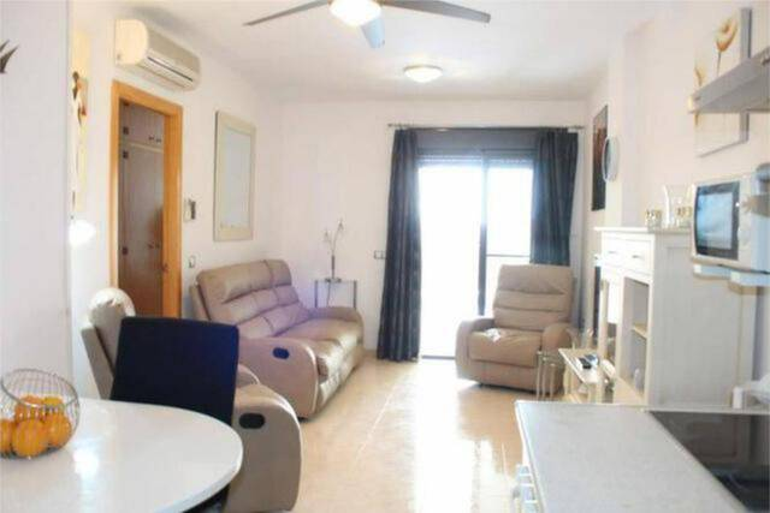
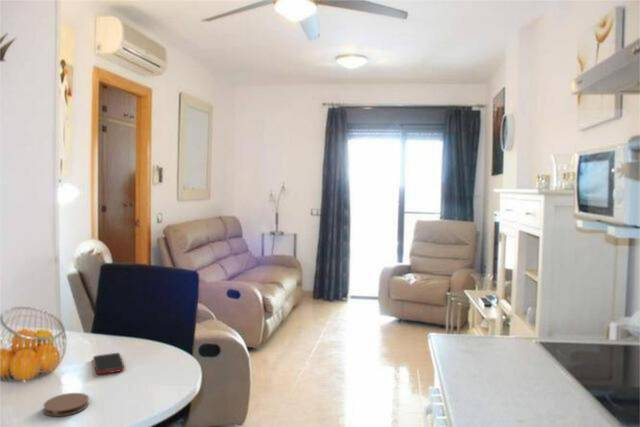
+ cell phone [92,352,125,376]
+ coaster [42,392,90,418]
